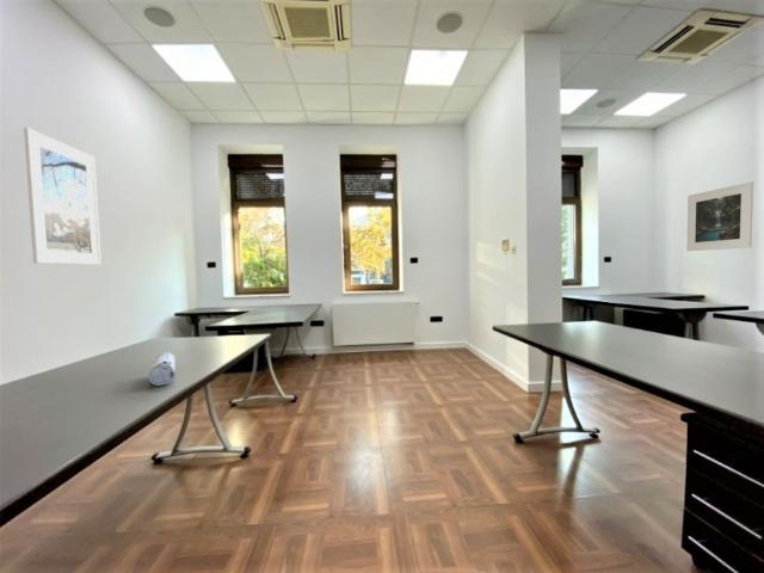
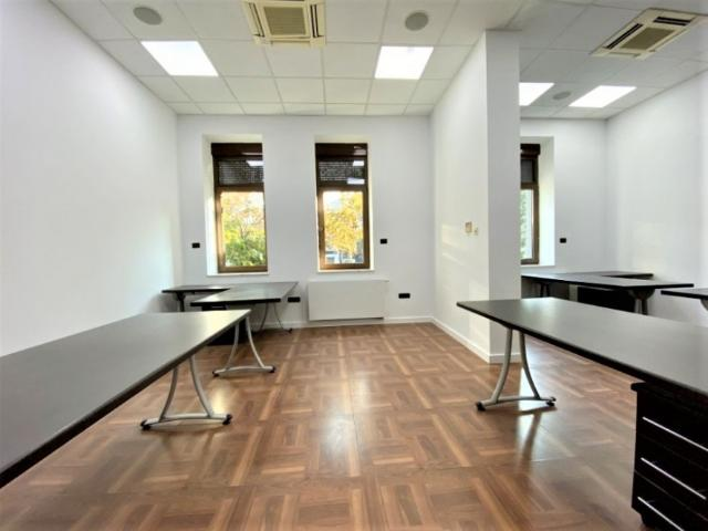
- pencil case [147,351,178,387]
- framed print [685,180,754,252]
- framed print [23,127,103,266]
